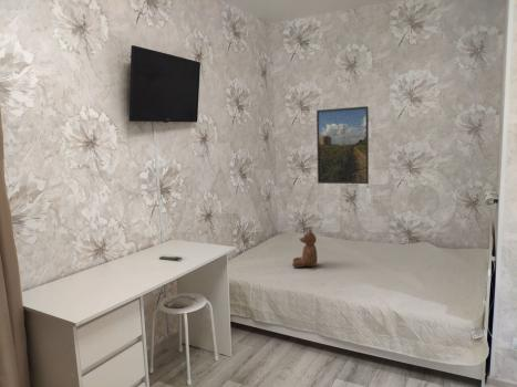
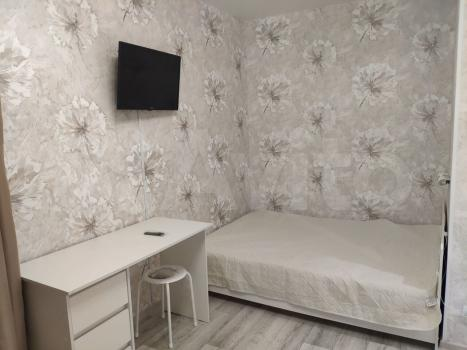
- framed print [316,105,370,185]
- teddy bear [291,227,319,269]
